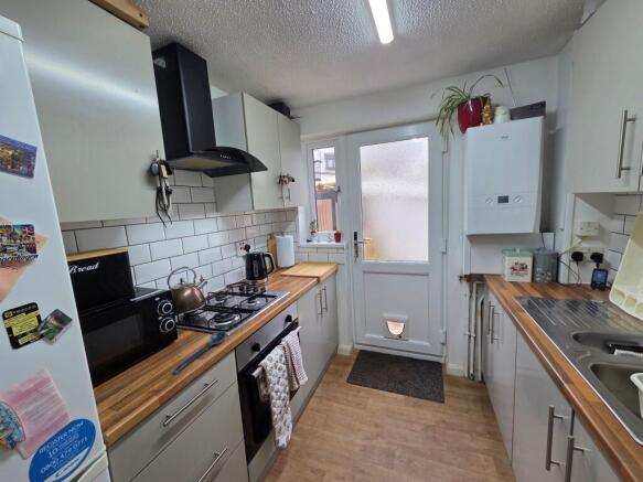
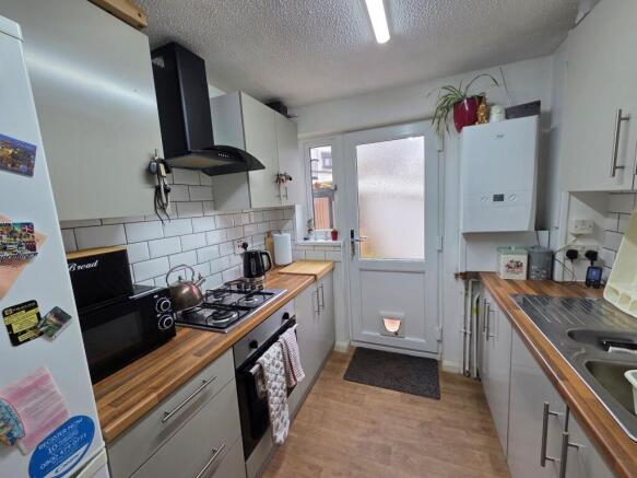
- spoon [171,330,227,375]
